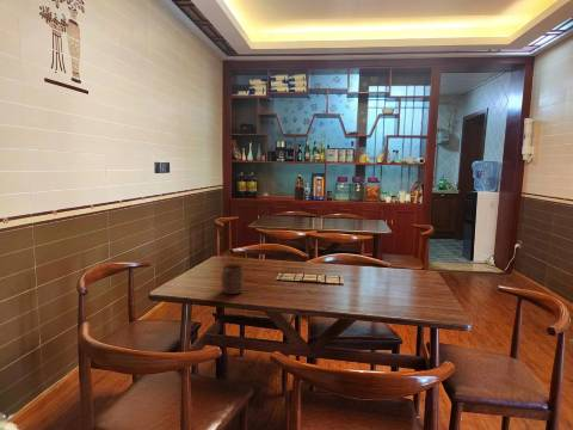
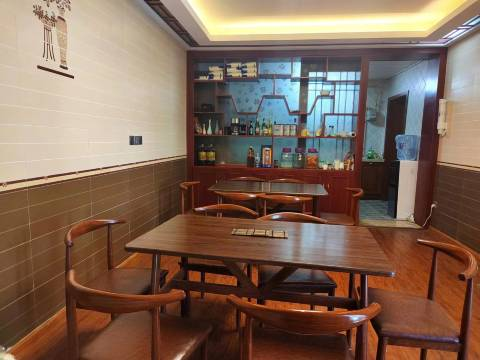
- cup [221,263,245,295]
